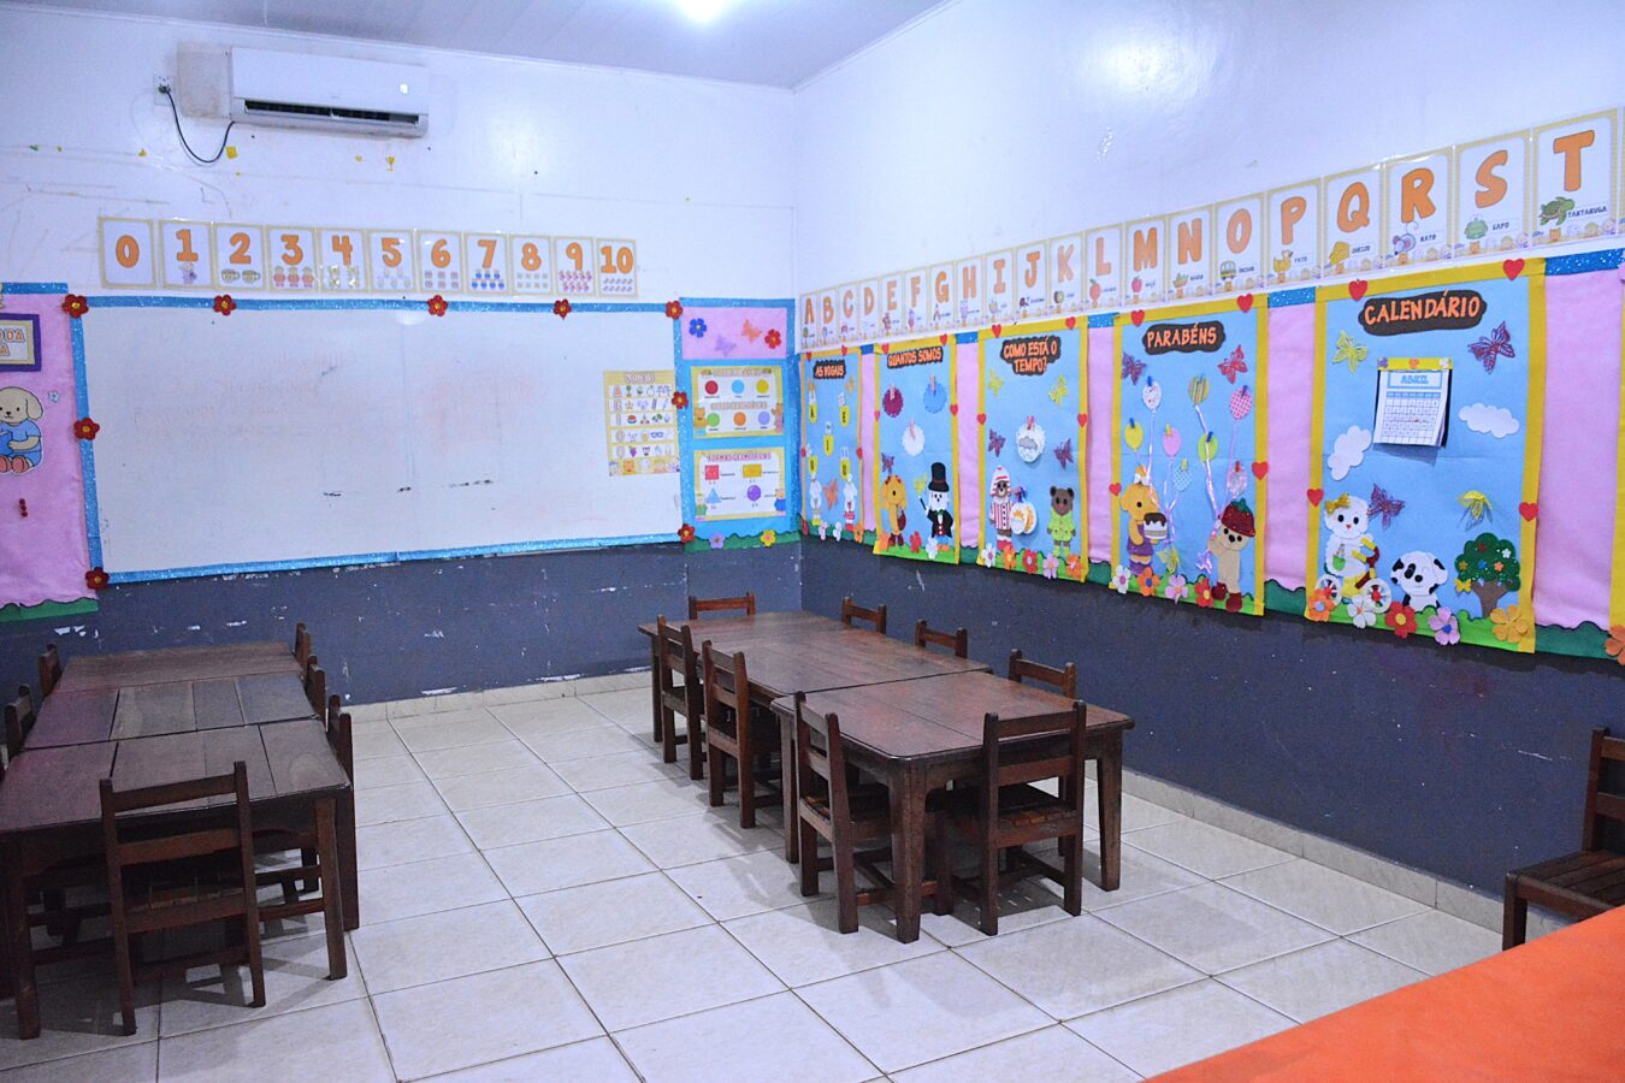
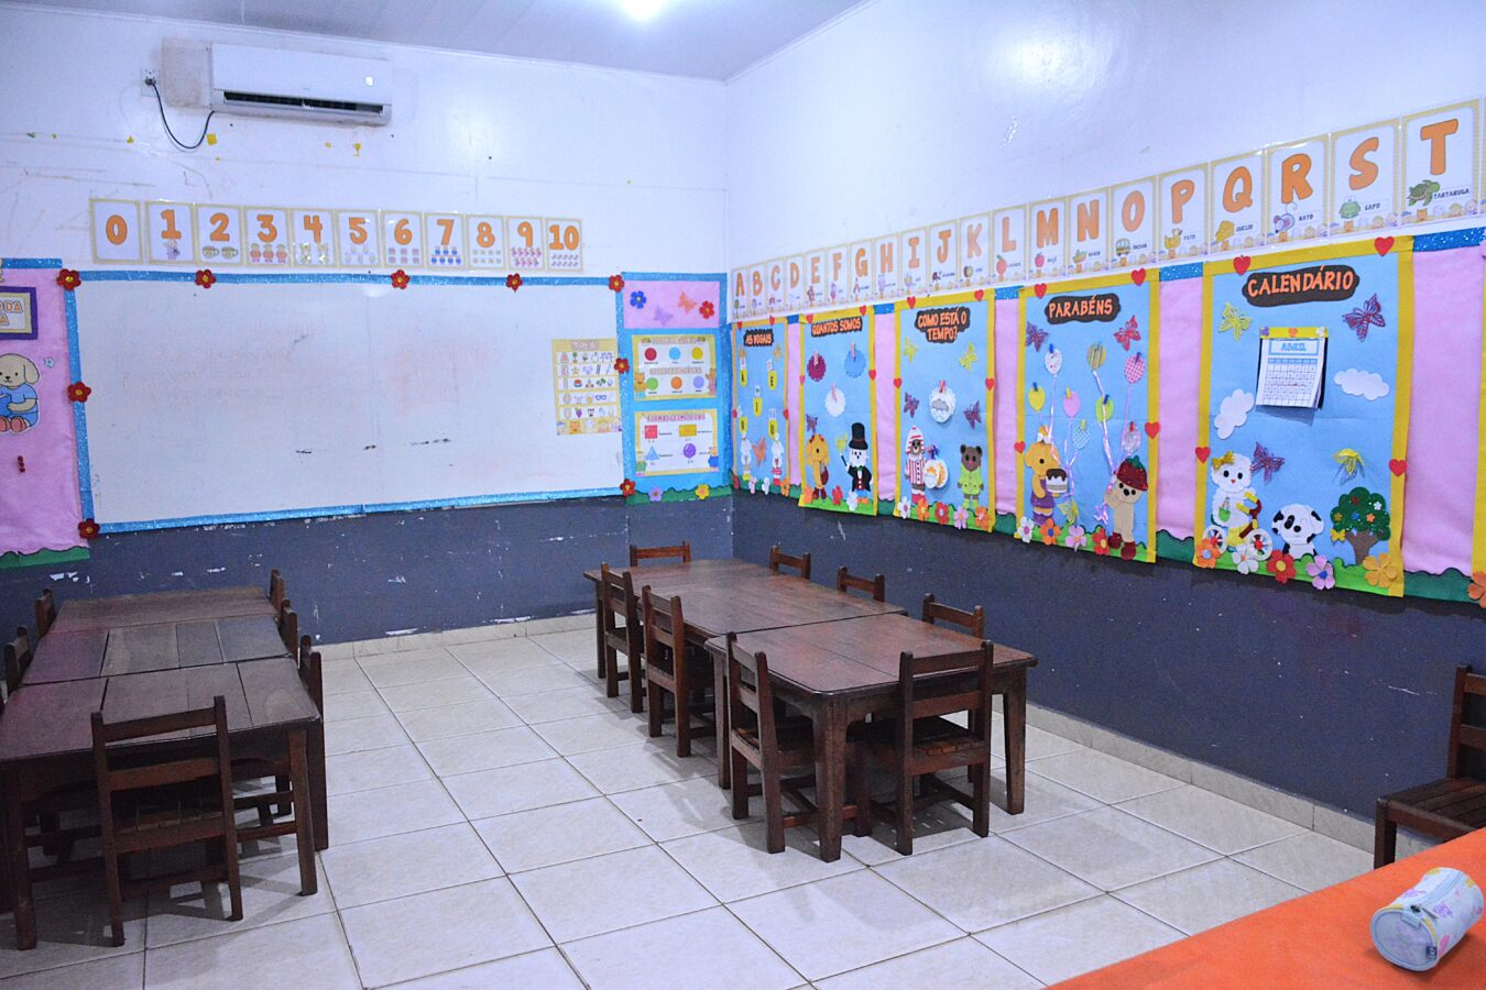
+ pencil case [1369,866,1485,971]
